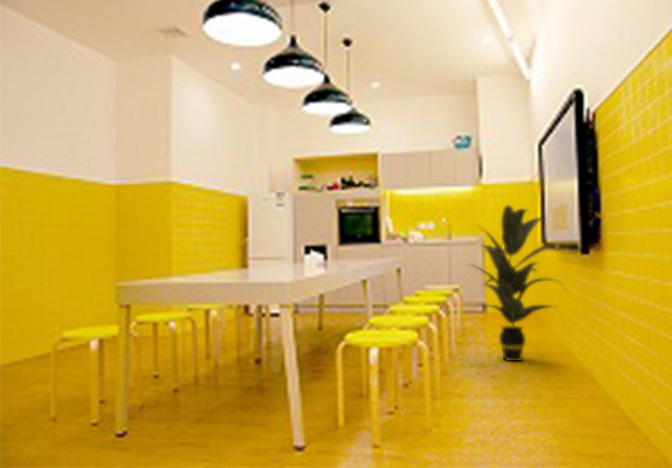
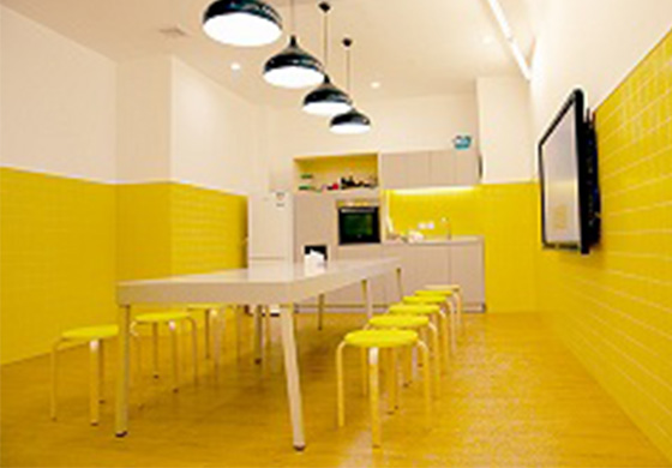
- indoor plant [464,204,568,362]
